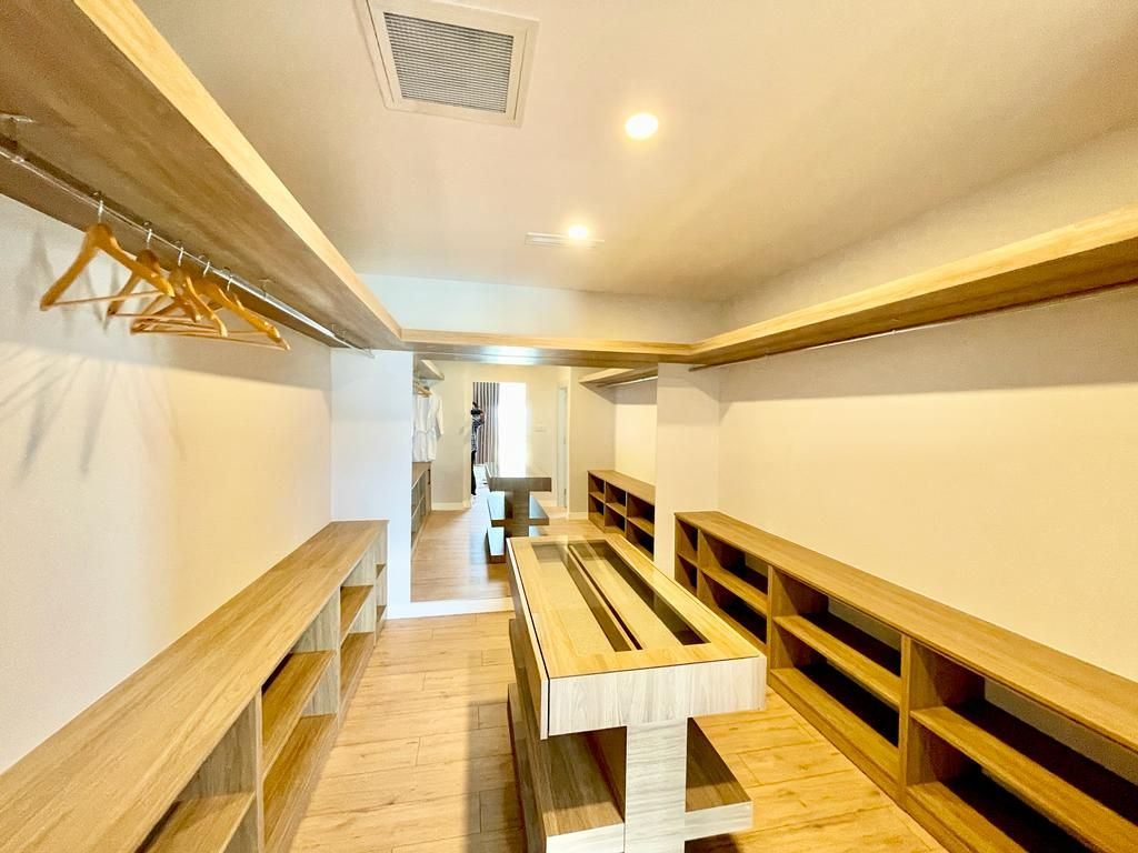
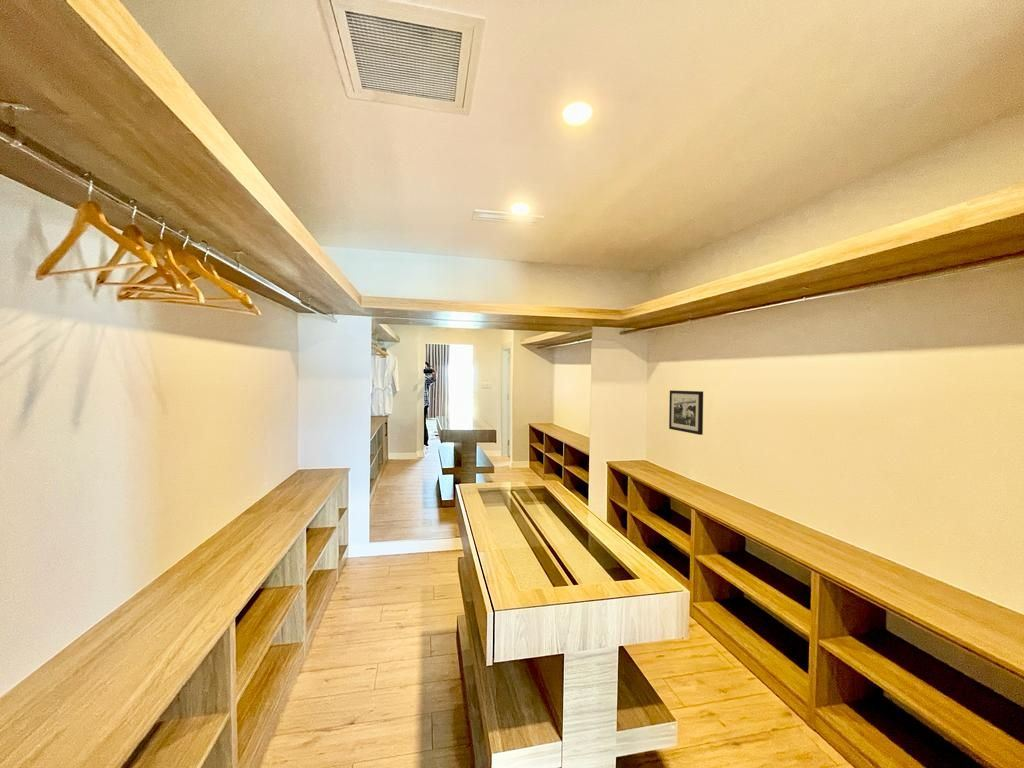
+ picture frame [668,389,704,436]
